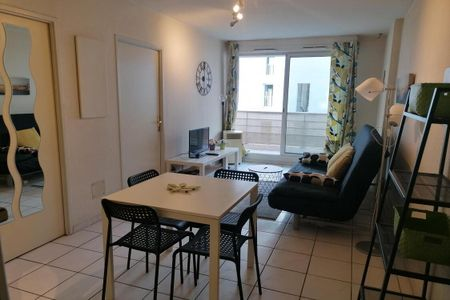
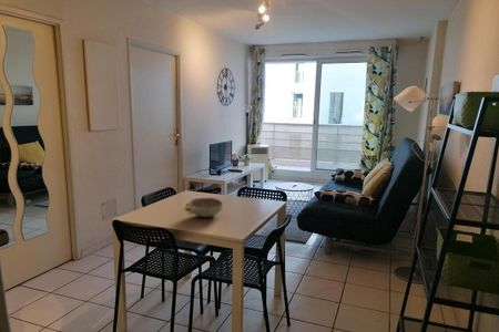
+ decorative bowl [187,196,224,218]
